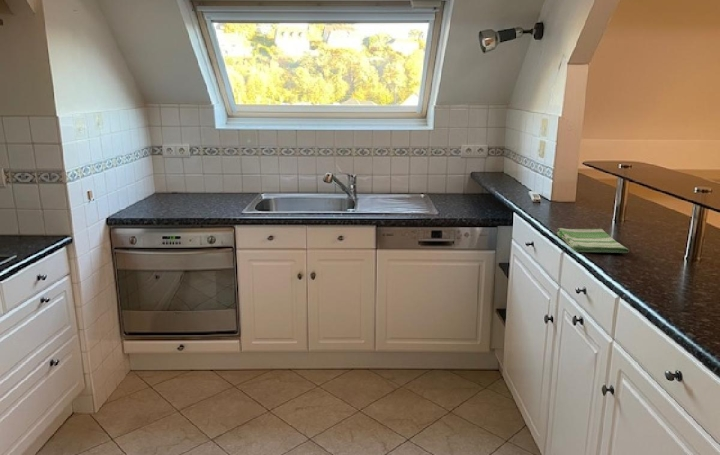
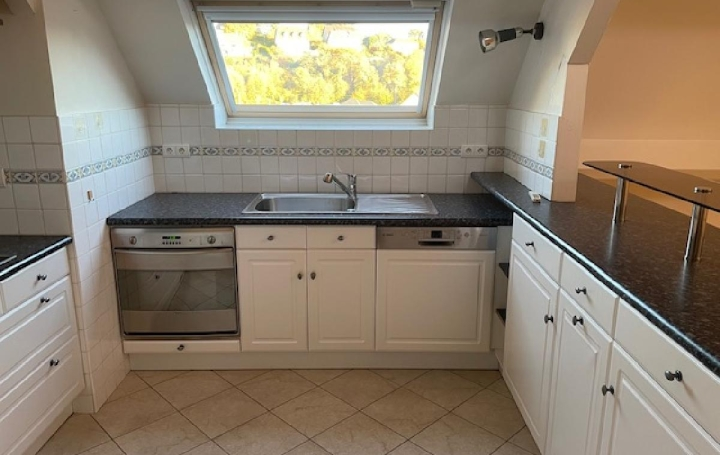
- dish towel [556,227,630,254]
